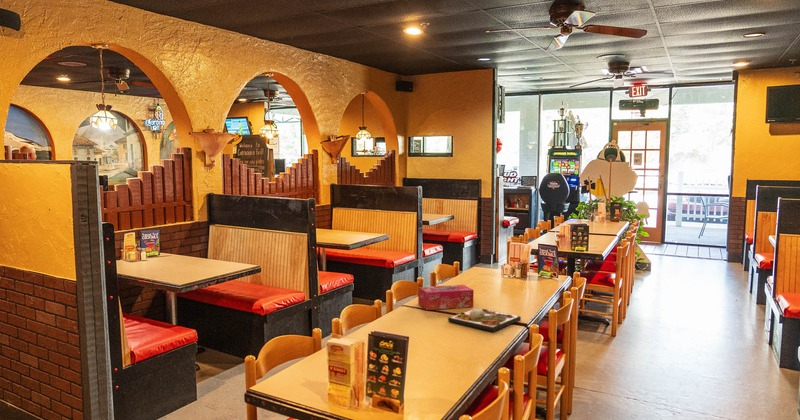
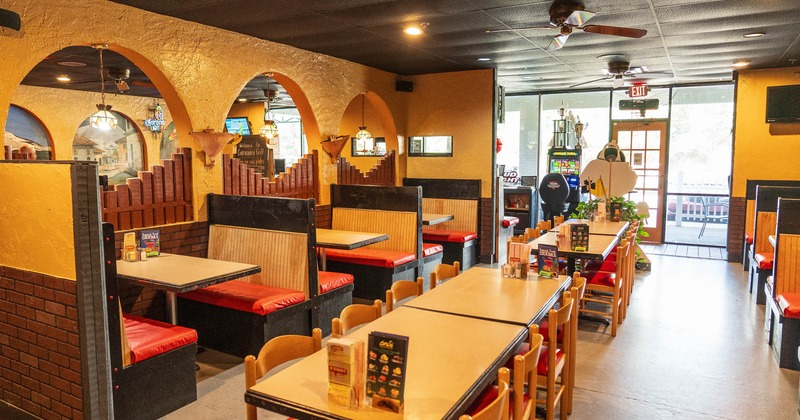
- tissue box [417,284,475,311]
- dinner plate [447,306,522,332]
